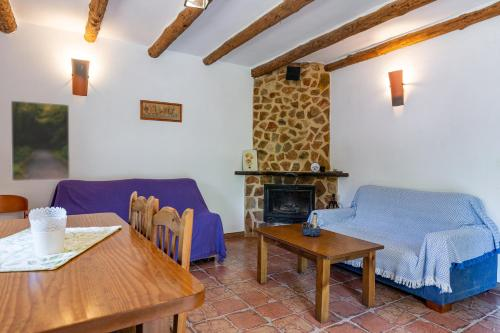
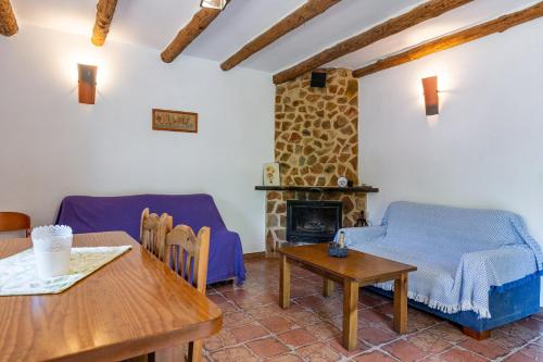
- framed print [10,100,71,182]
